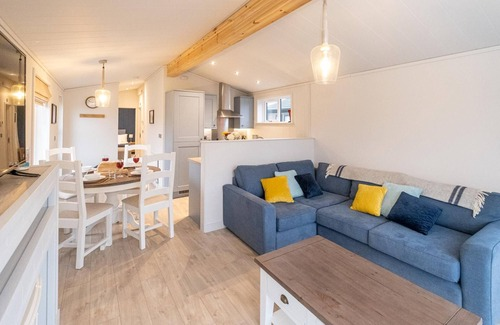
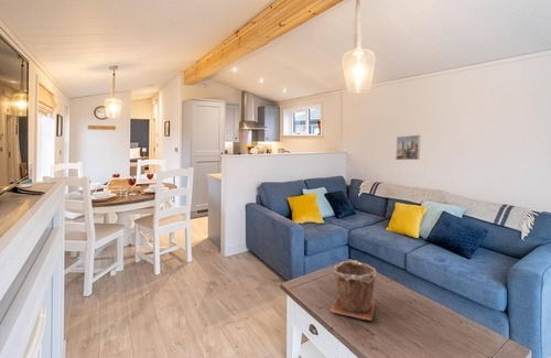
+ plant pot [329,260,377,322]
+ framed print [395,133,421,161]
